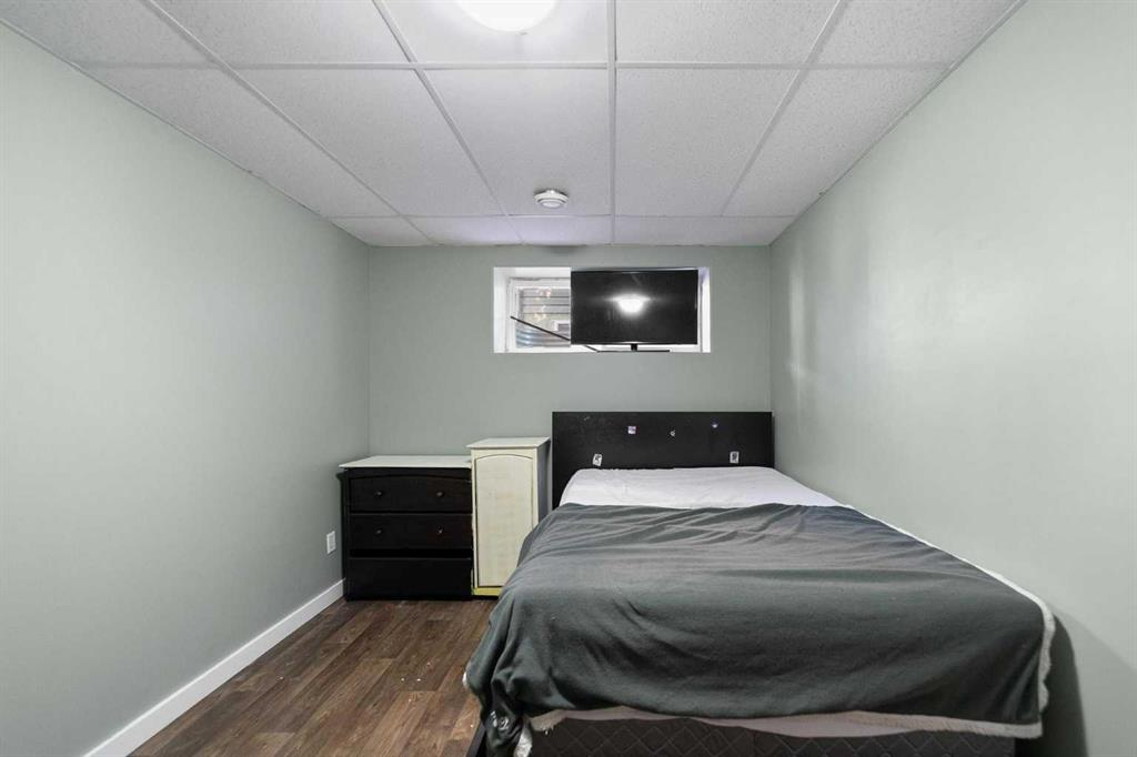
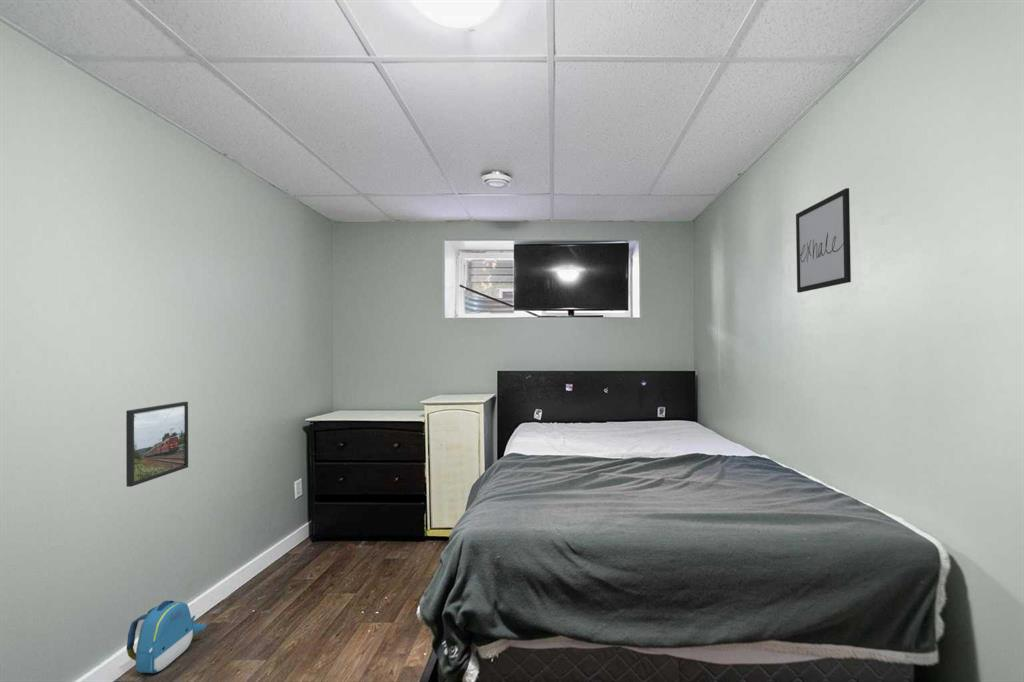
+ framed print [125,401,189,488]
+ backpack [126,600,207,674]
+ wall art [795,187,852,294]
